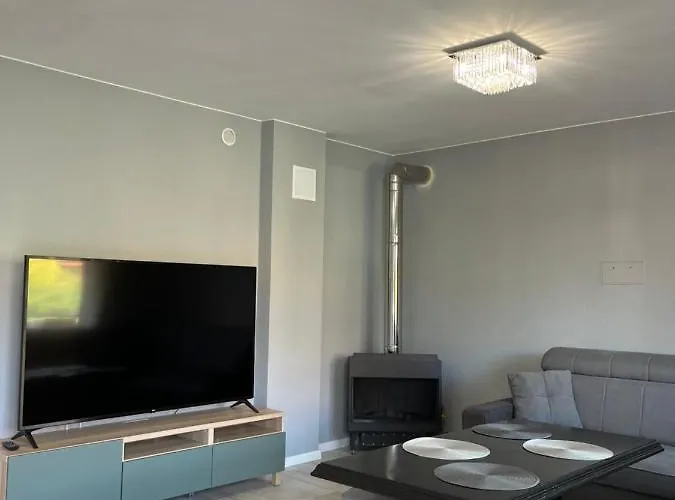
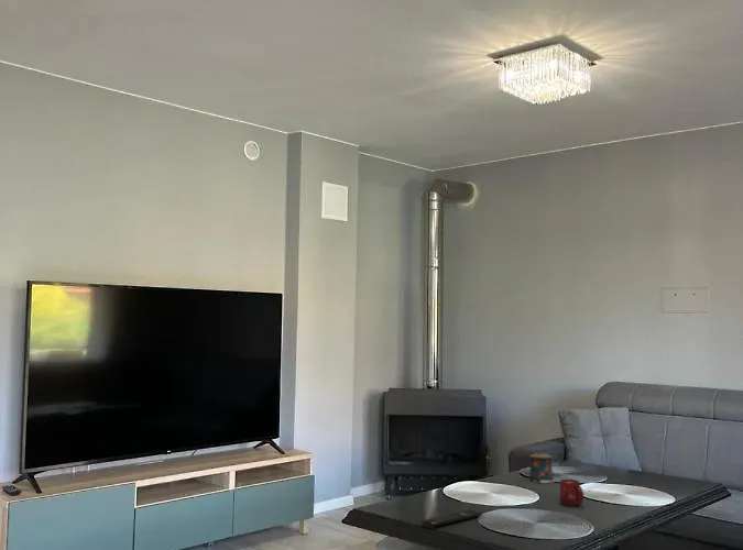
+ remote control [420,509,483,529]
+ cup [559,479,584,507]
+ candle [528,452,558,484]
